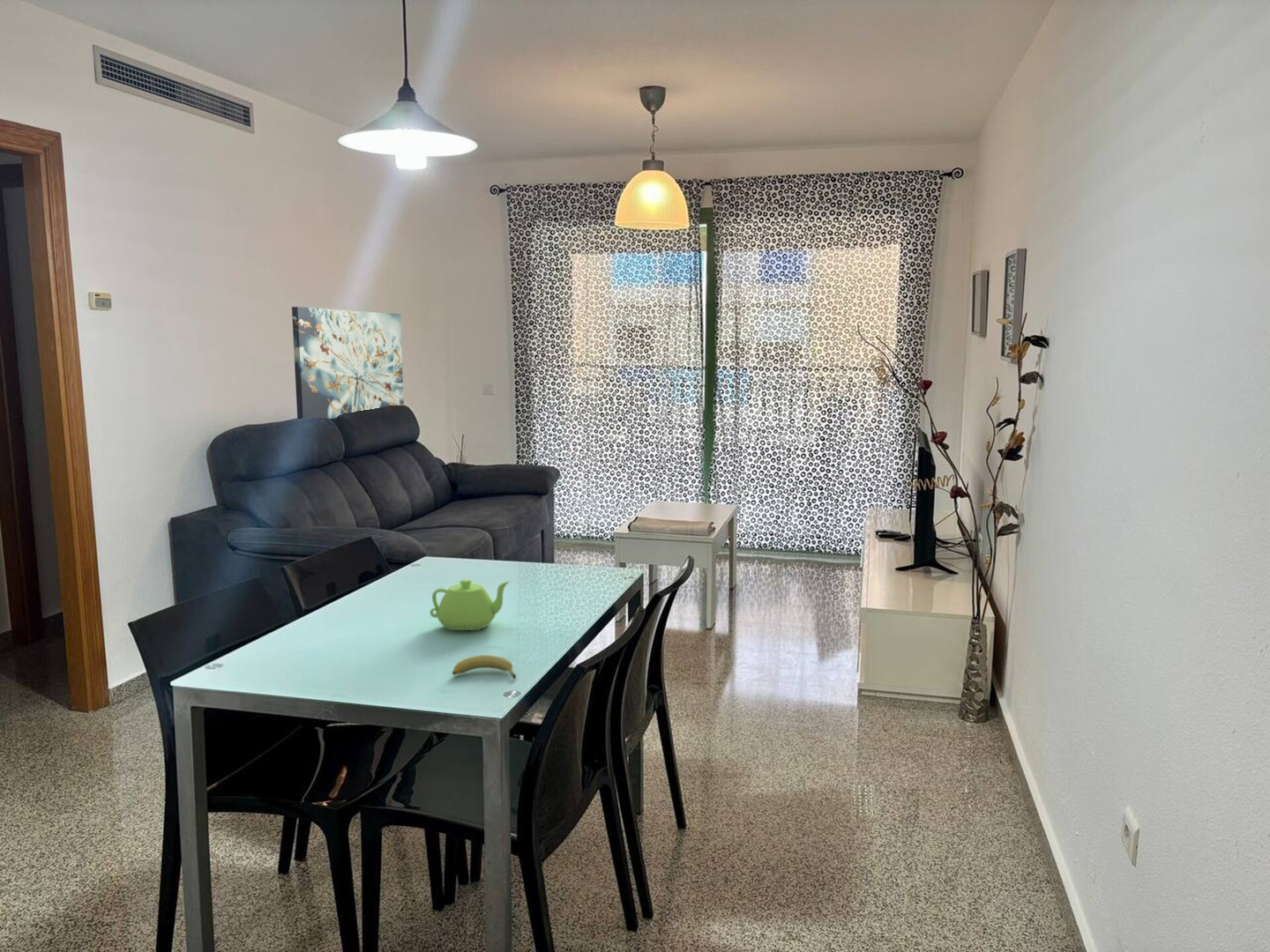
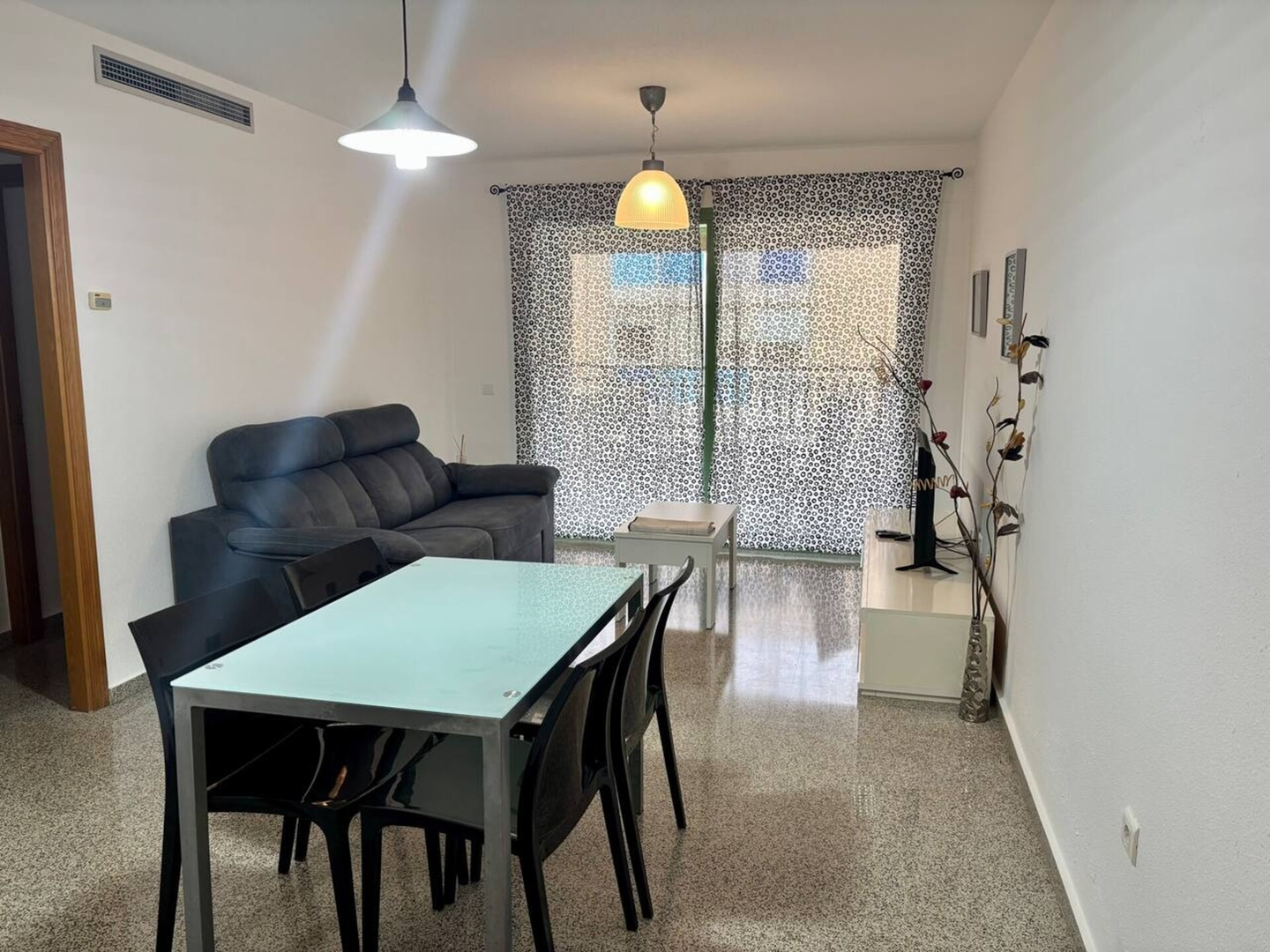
- wall art [291,306,405,420]
- fruit [452,654,518,680]
- teapot [430,578,511,631]
